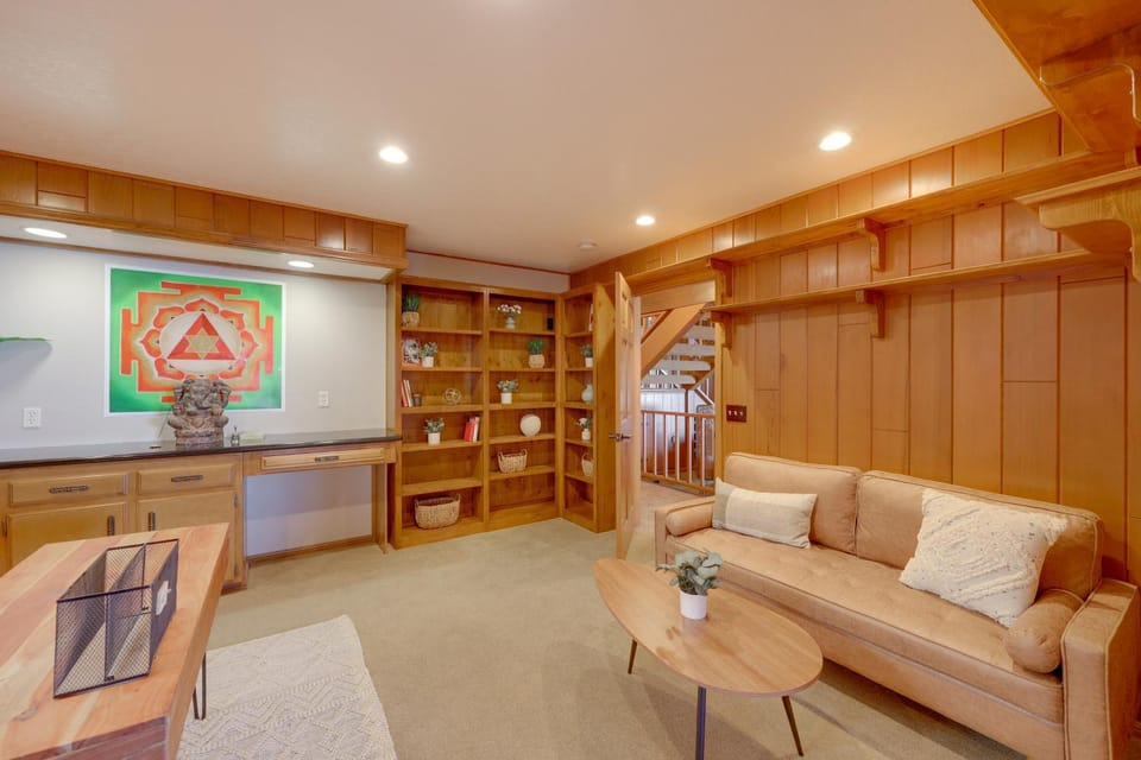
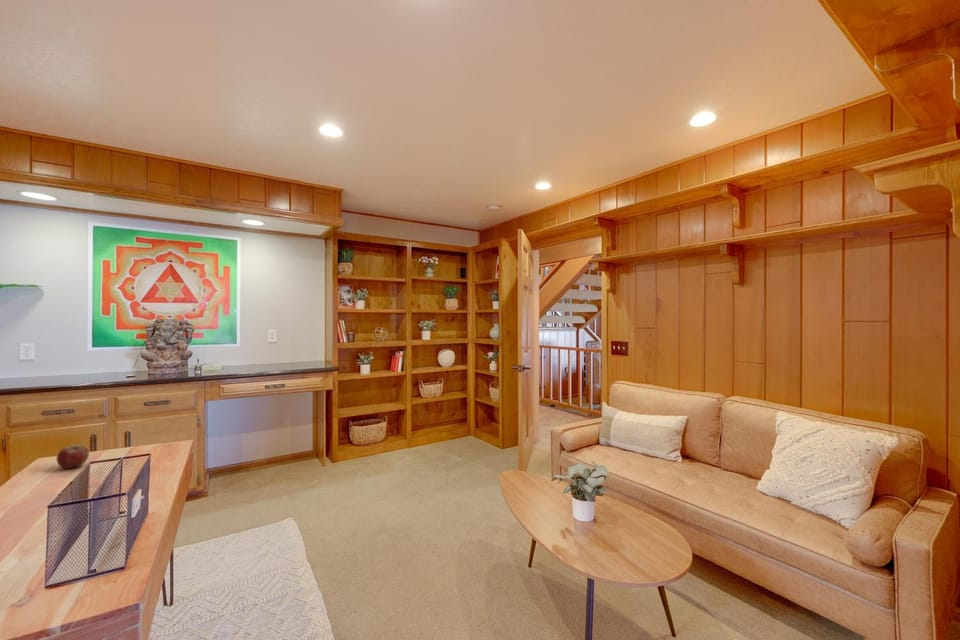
+ apple [56,444,90,469]
